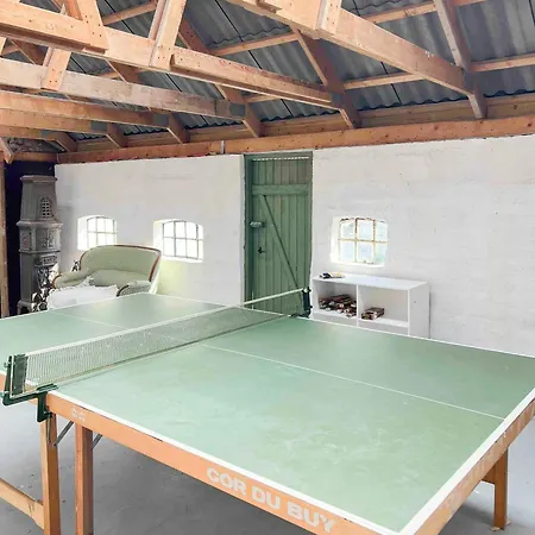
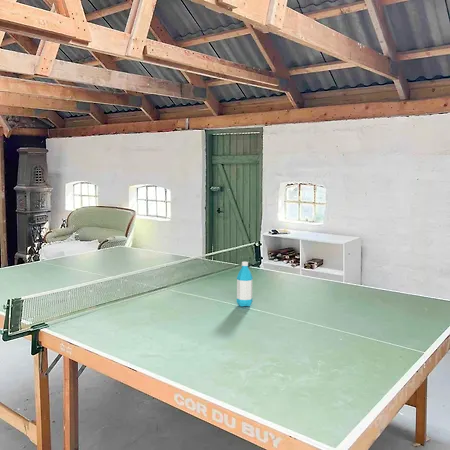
+ water bottle [236,261,254,307]
